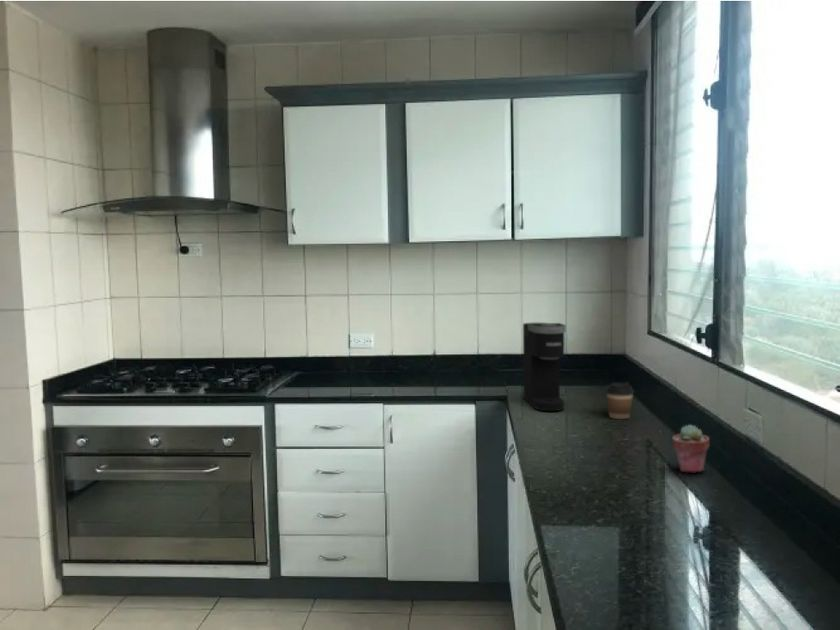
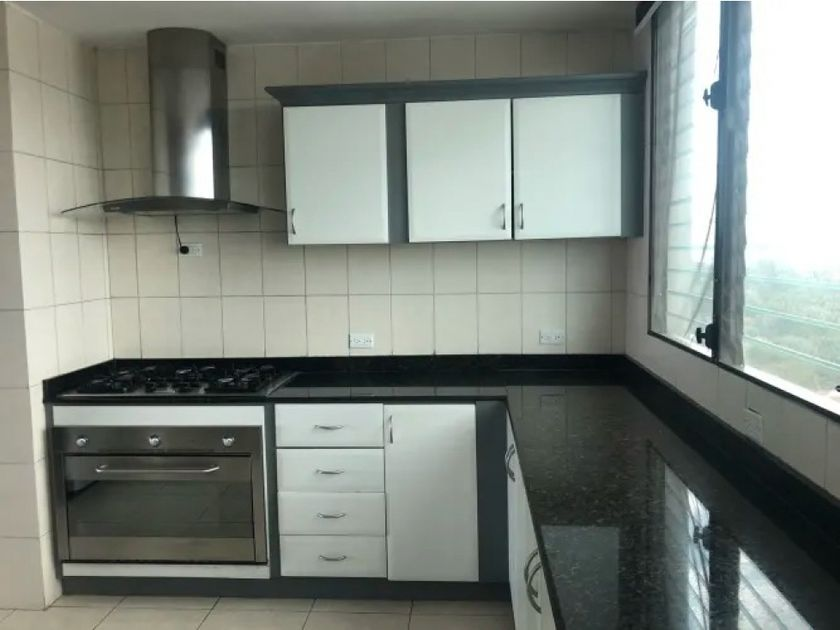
- coffee cup [605,381,635,420]
- potted succulent [671,424,710,473]
- coffee maker [522,322,567,412]
